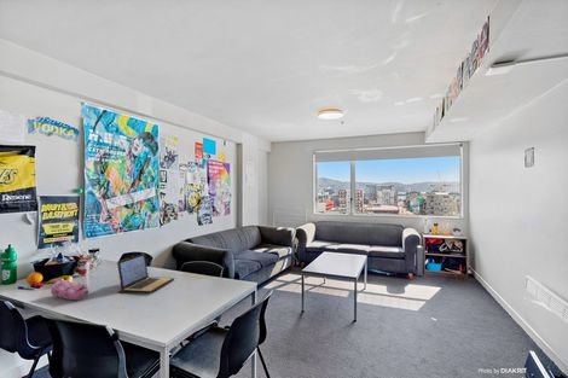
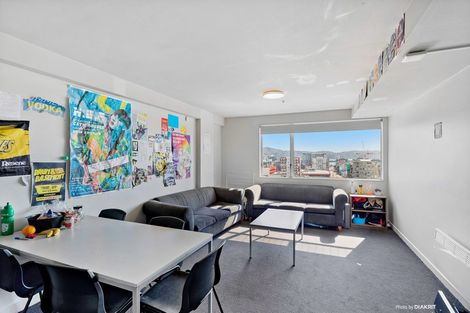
- laptop [116,251,175,293]
- pencil case [50,279,89,301]
